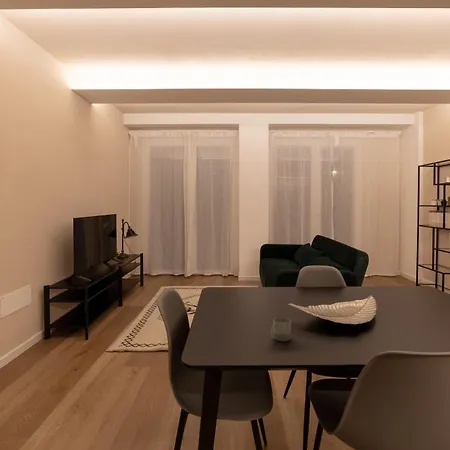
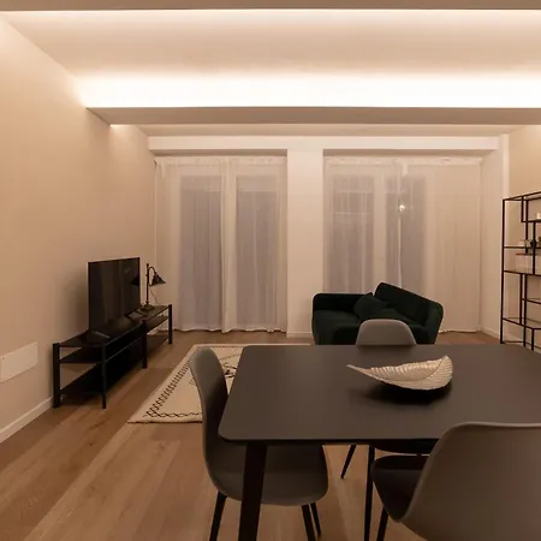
- cup [270,316,292,342]
